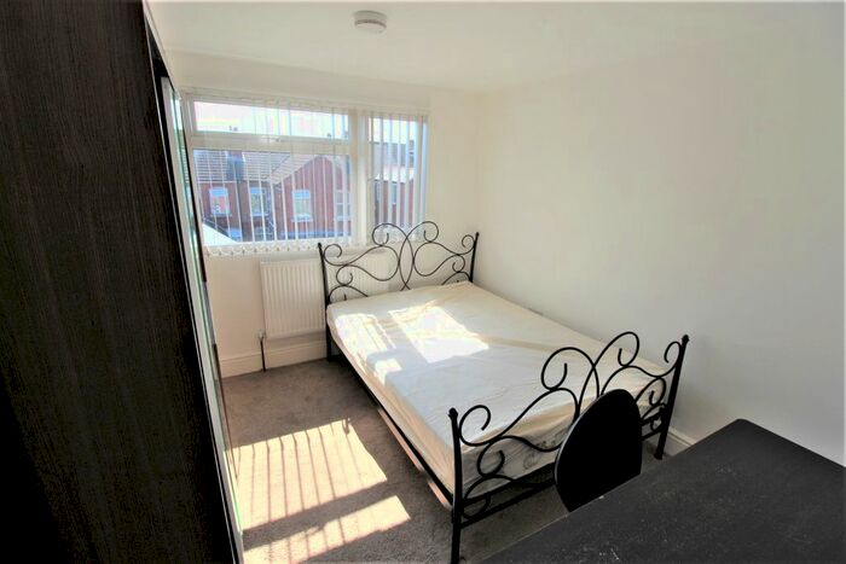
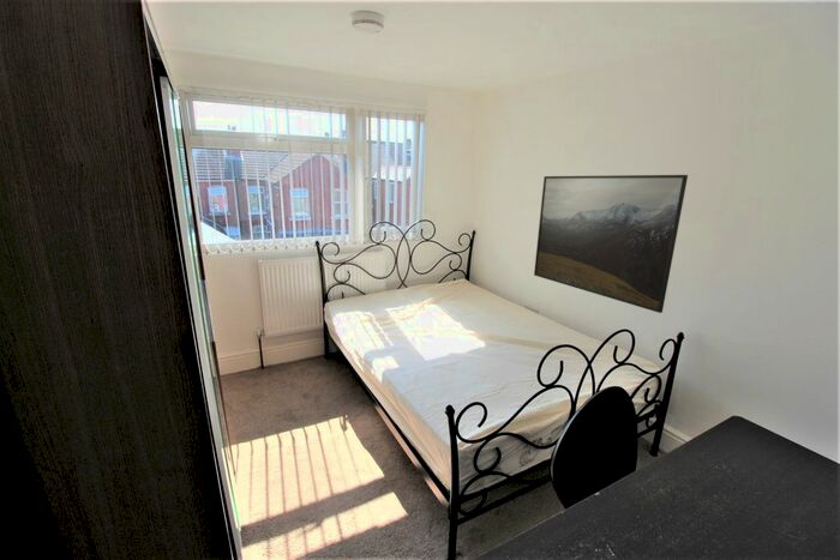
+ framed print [533,174,689,314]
